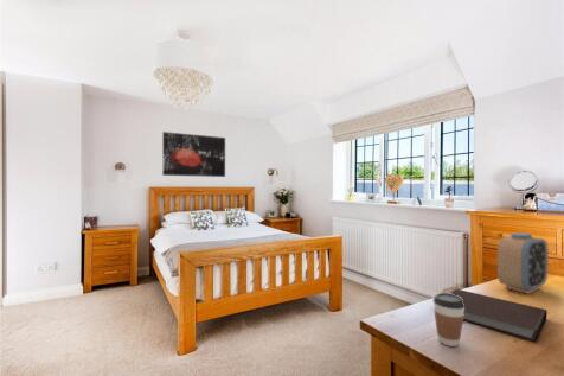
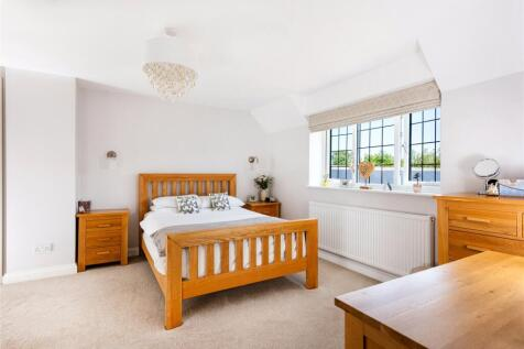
- wall art [161,130,226,178]
- notebook [450,288,547,343]
- alarm clock [496,231,550,295]
- coffee cup [432,292,464,348]
